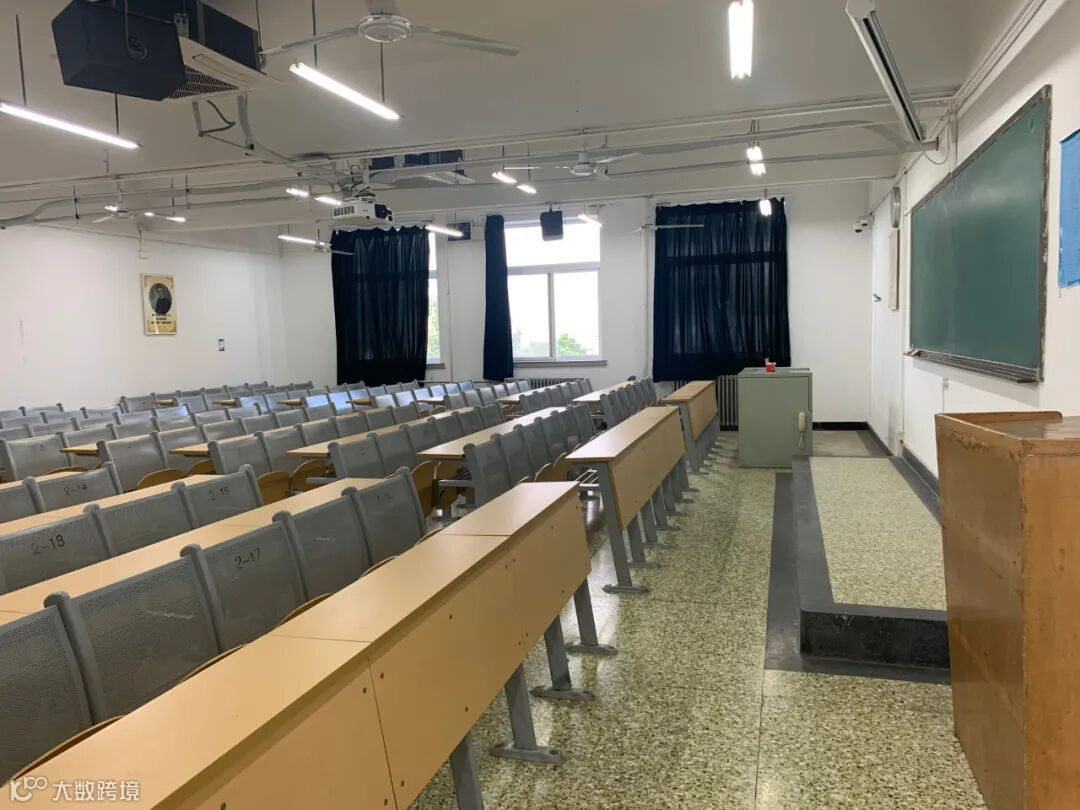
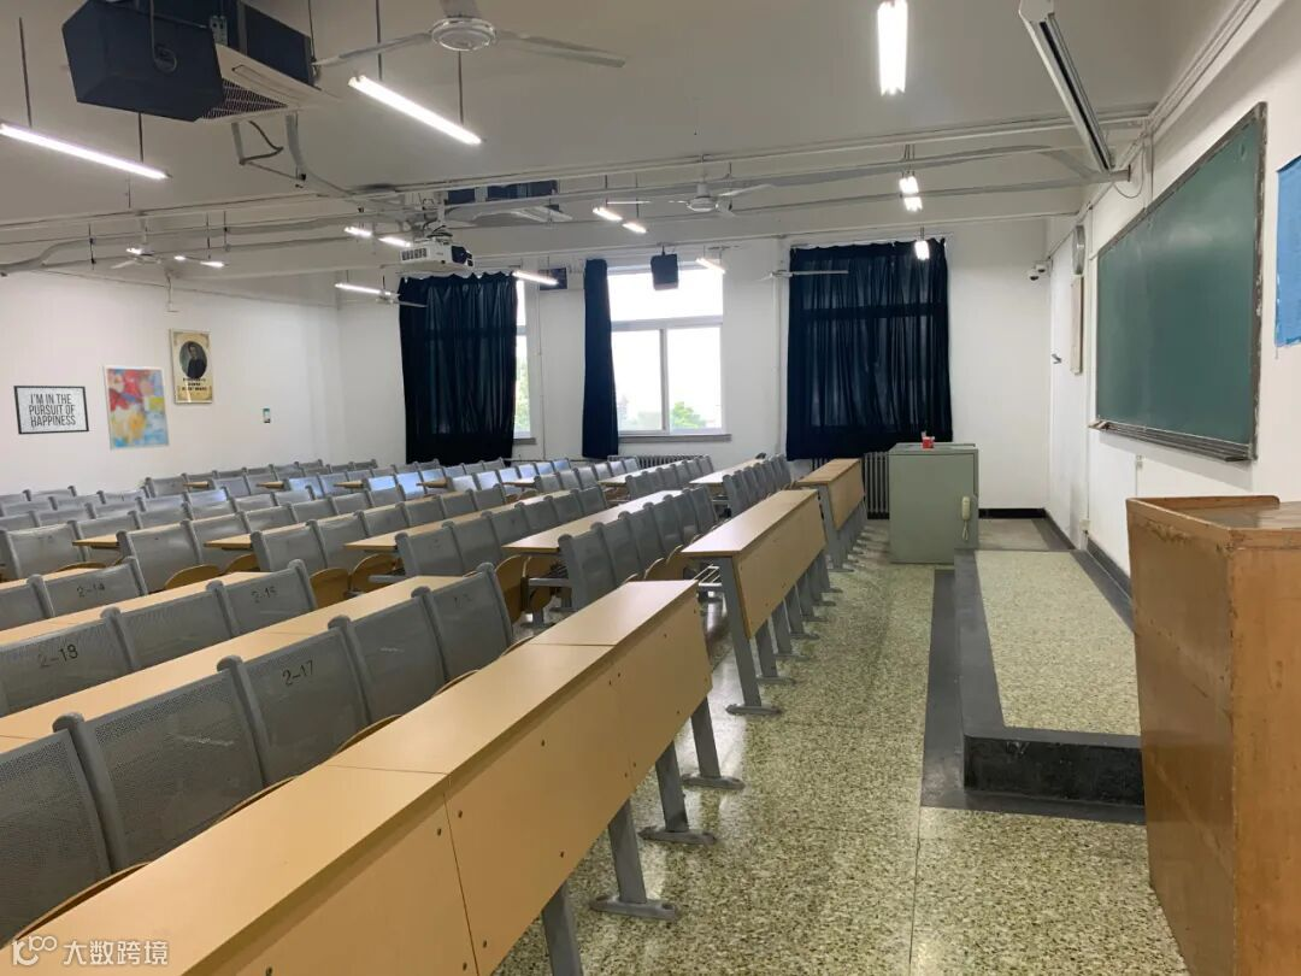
+ mirror [12,384,90,436]
+ wall art [101,364,171,451]
